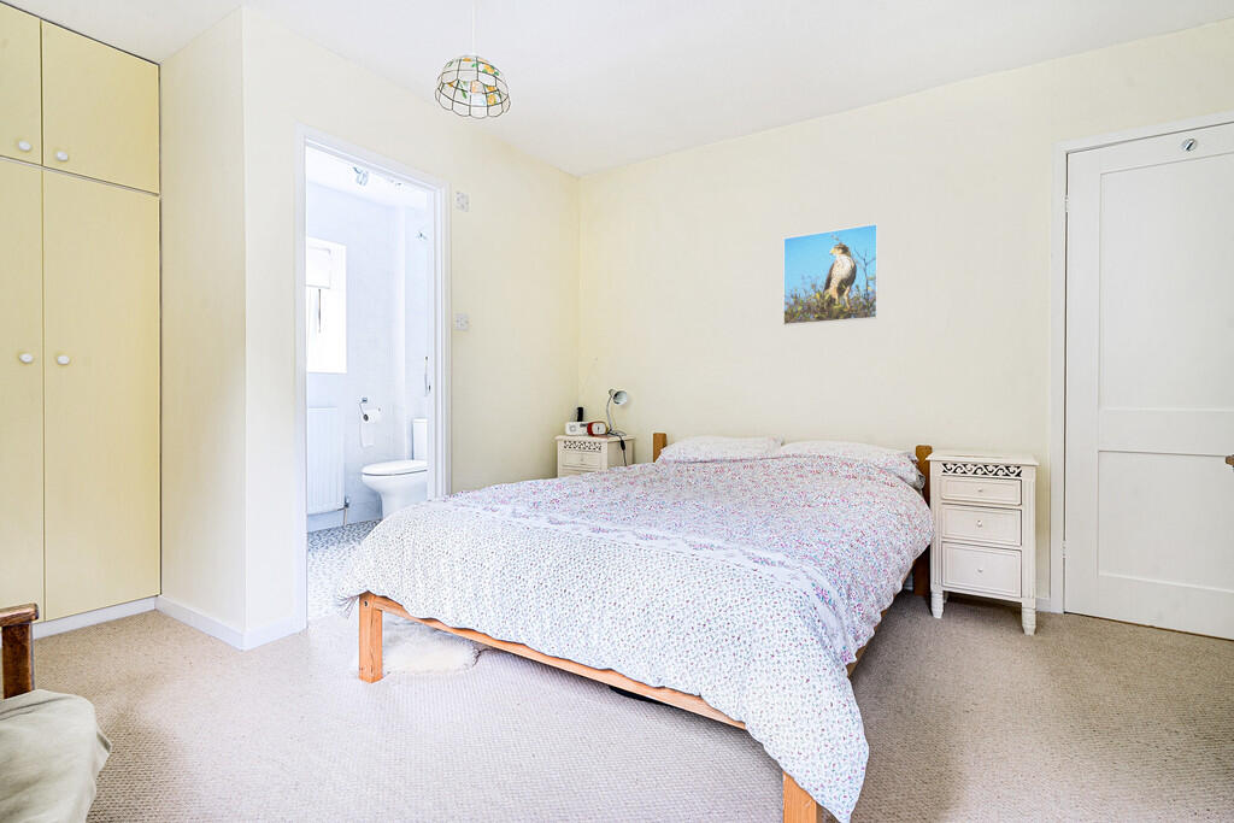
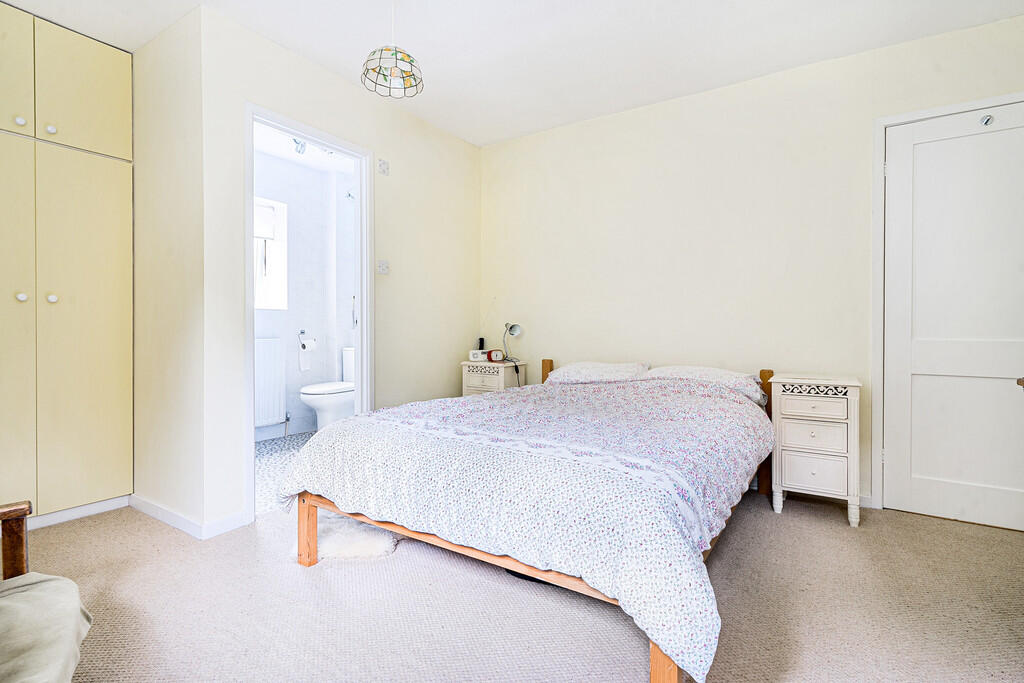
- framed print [782,223,880,327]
